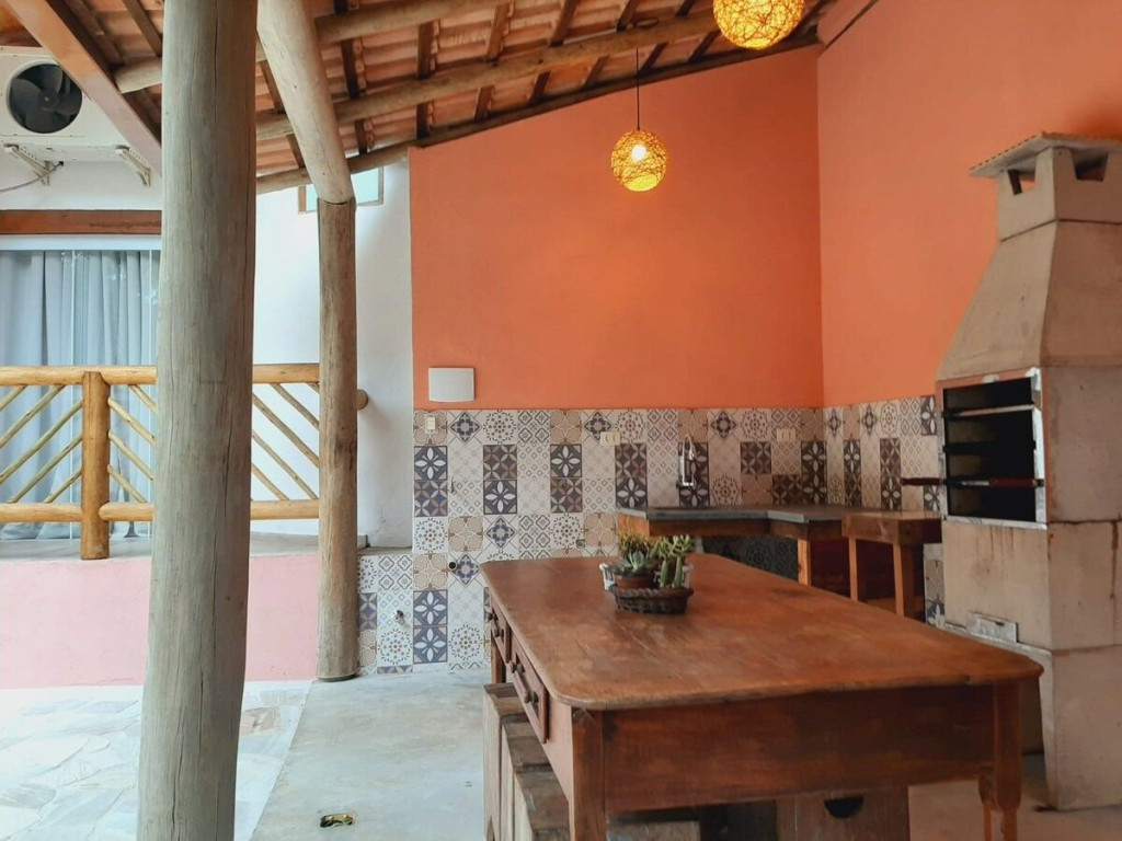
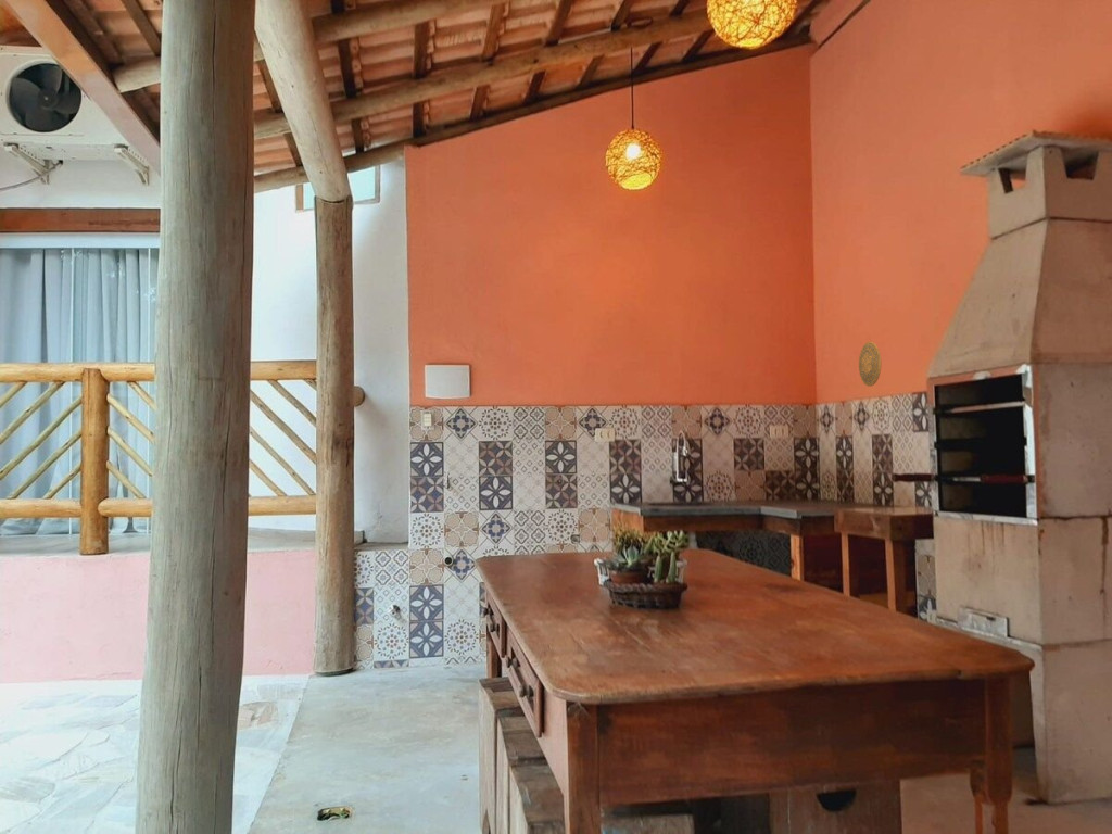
+ decorative plate [858,341,882,388]
